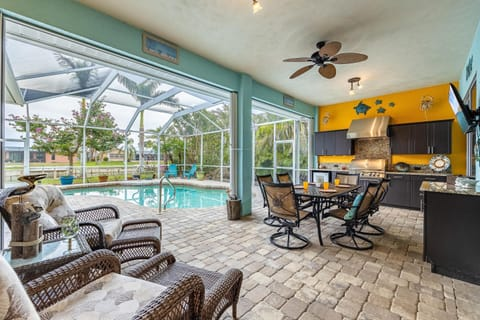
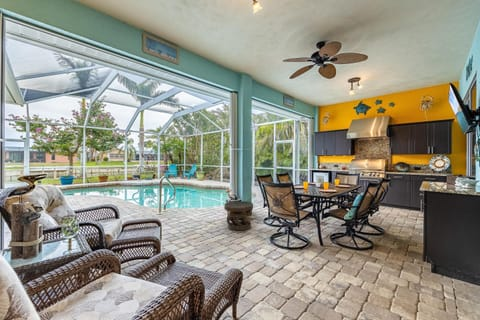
+ carved stool [223,200,254,231]
